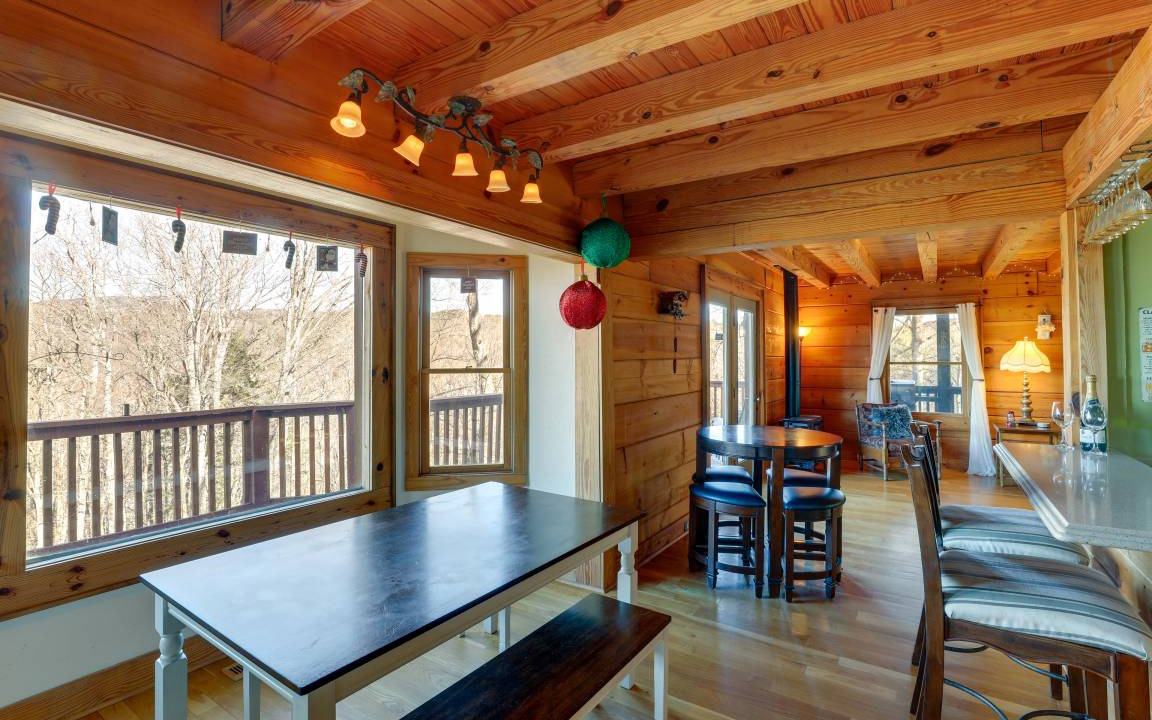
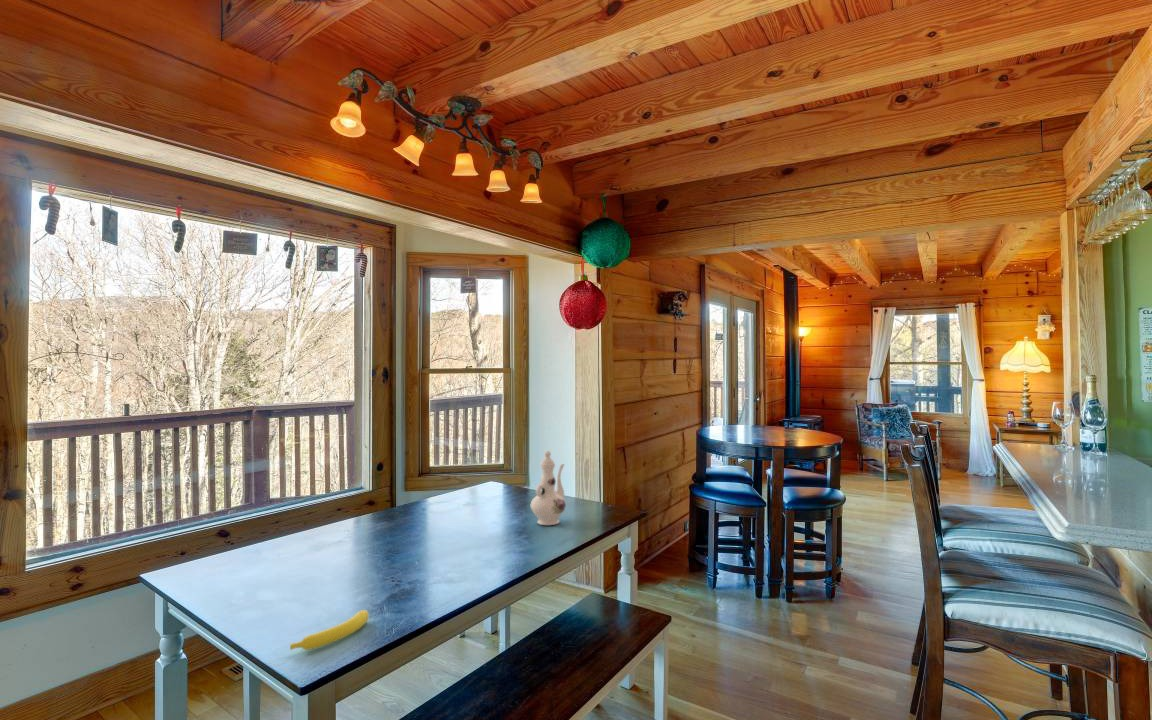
+ banana [289,609,370,651]
+ chinaware [530,450,567,526]
